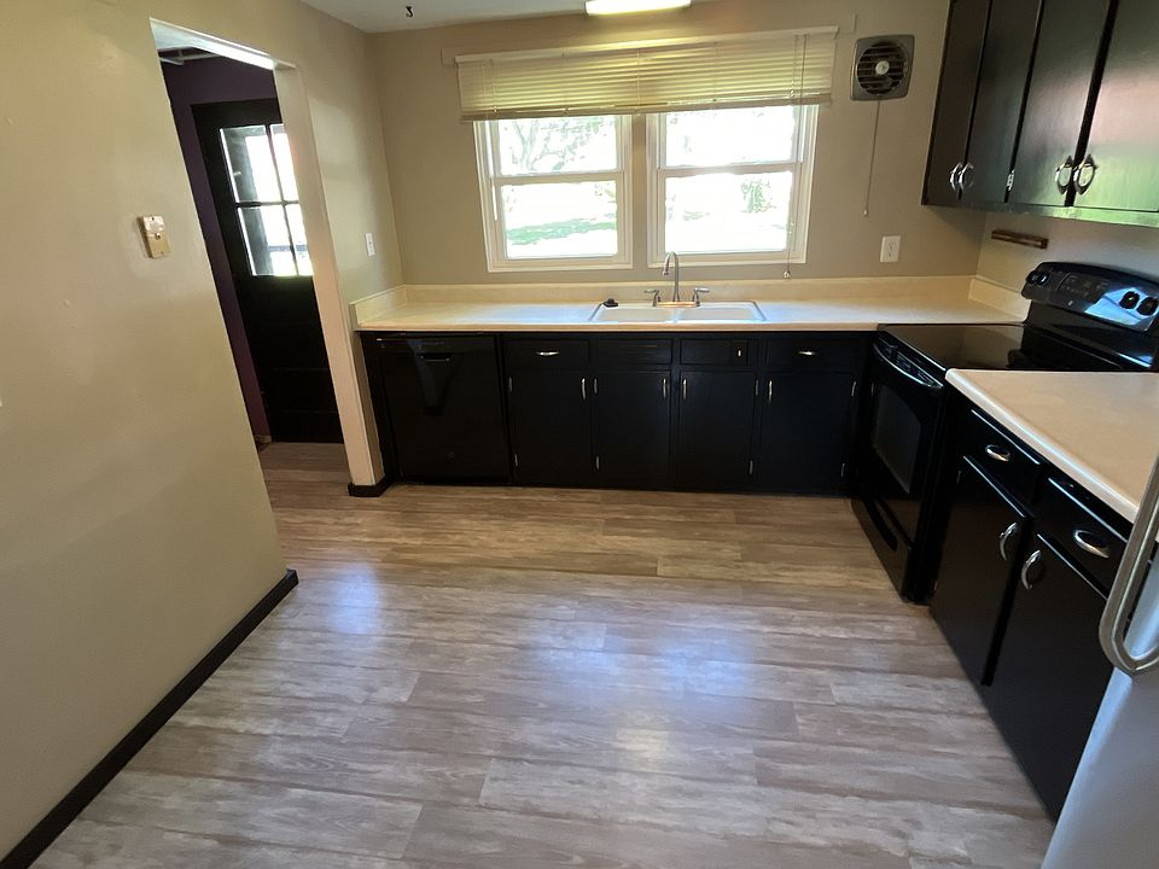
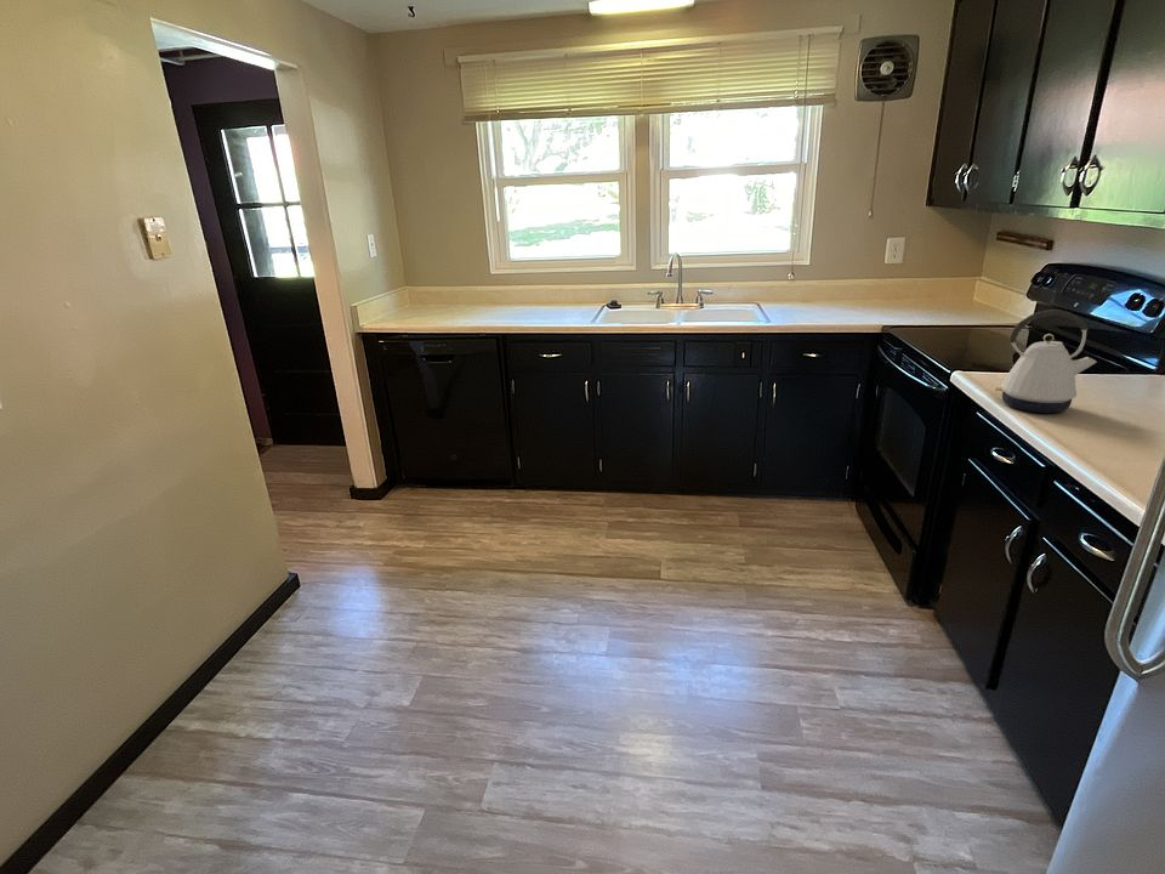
+ kettle [994,308,1097,414]
